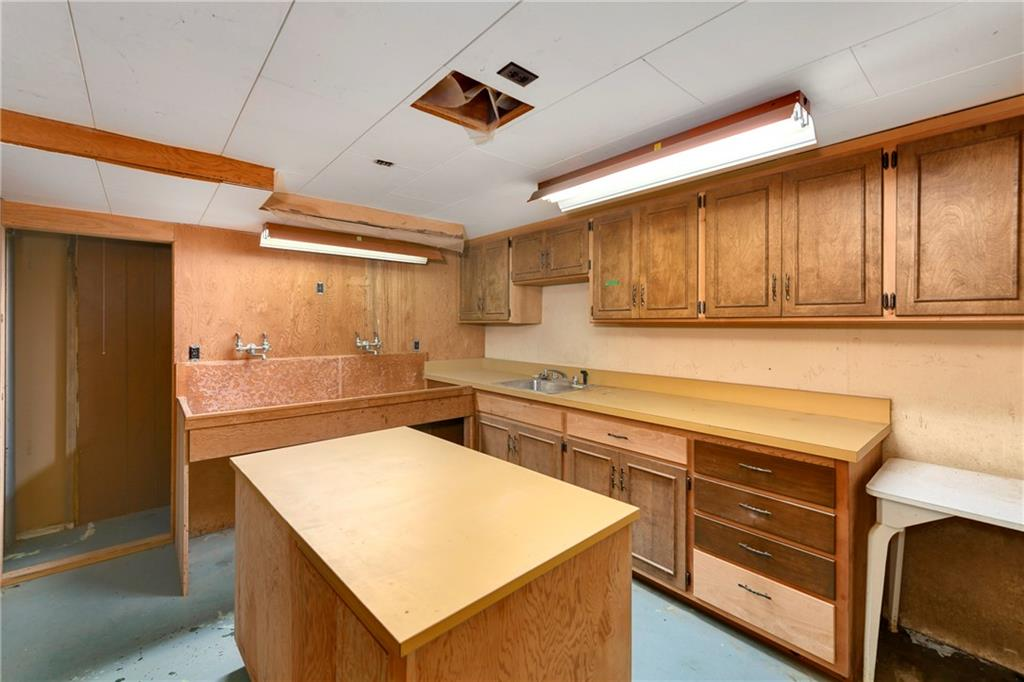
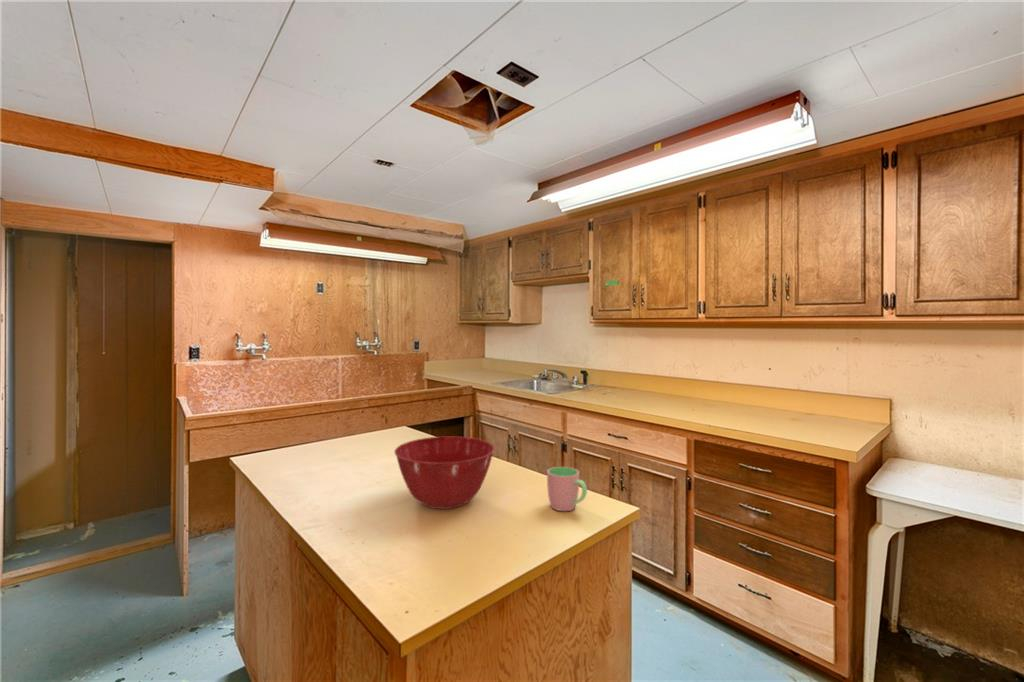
+ cup [546,466,588,512]
+ mixing bowl [393,435,496,510]
